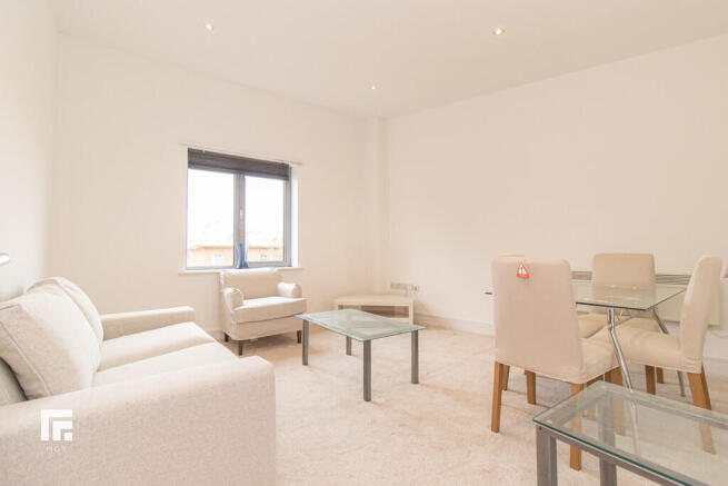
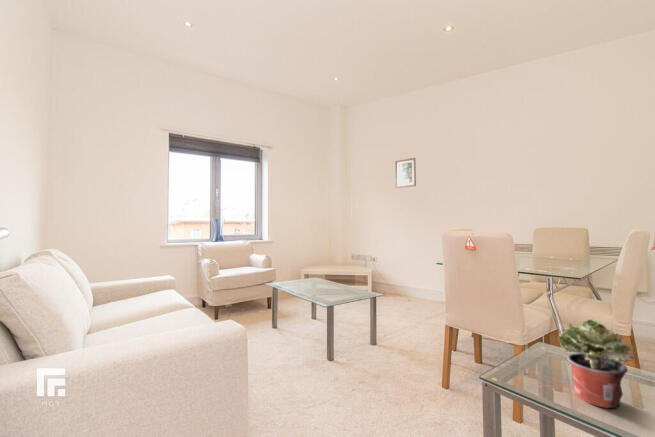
+ potted plant [557,318,635,409]
+ wall art [394,157,417,189]
